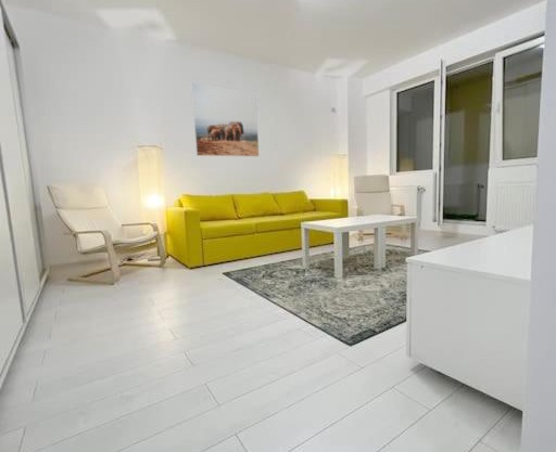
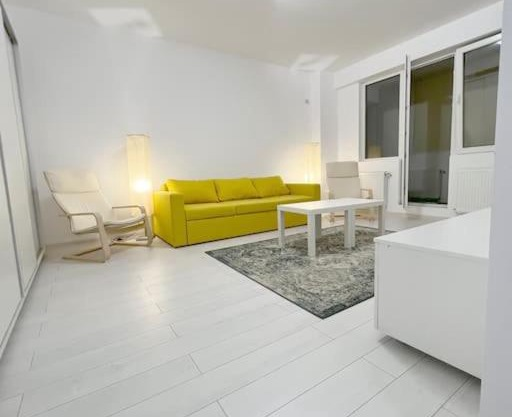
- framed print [190,81,260,157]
